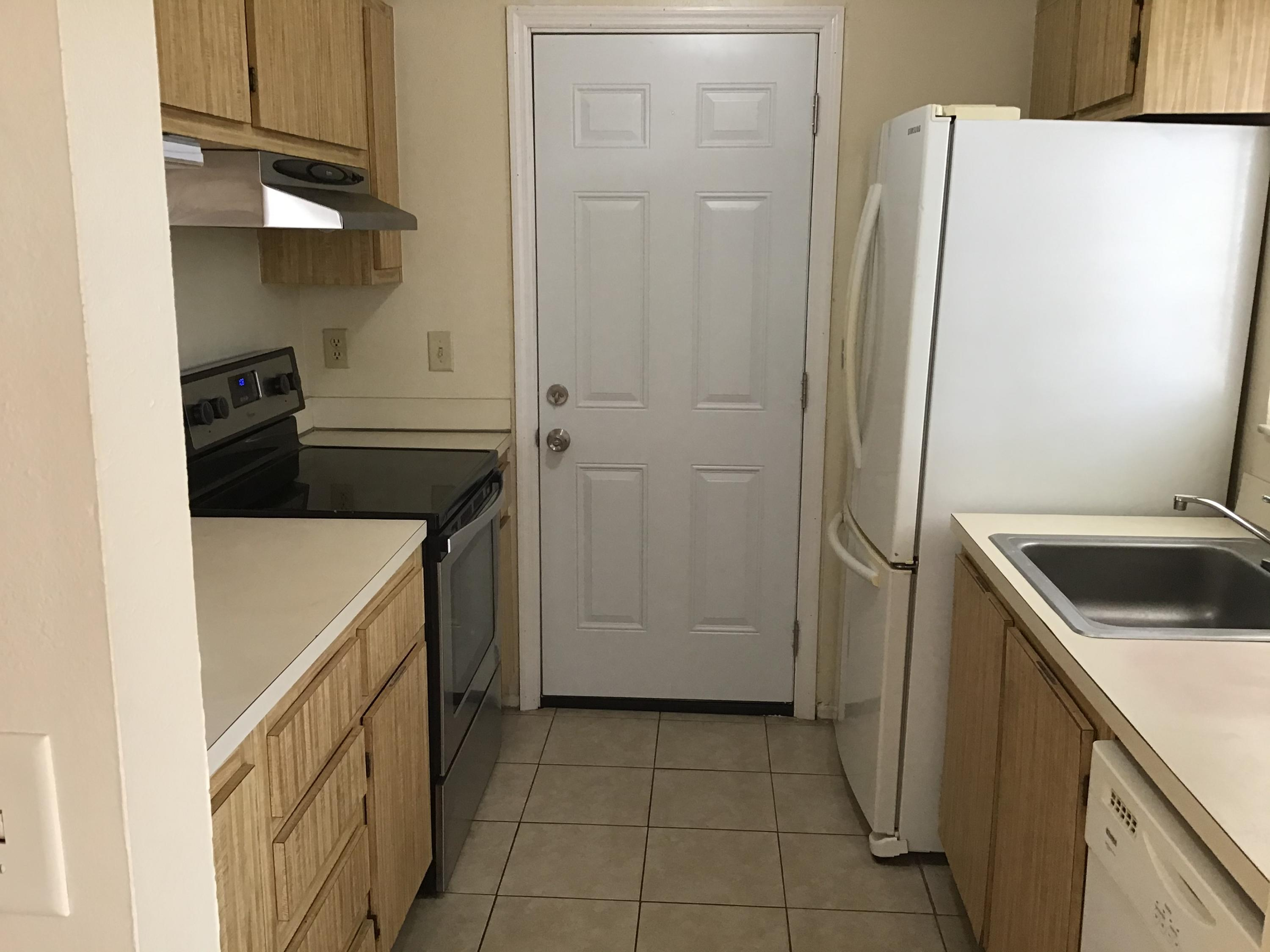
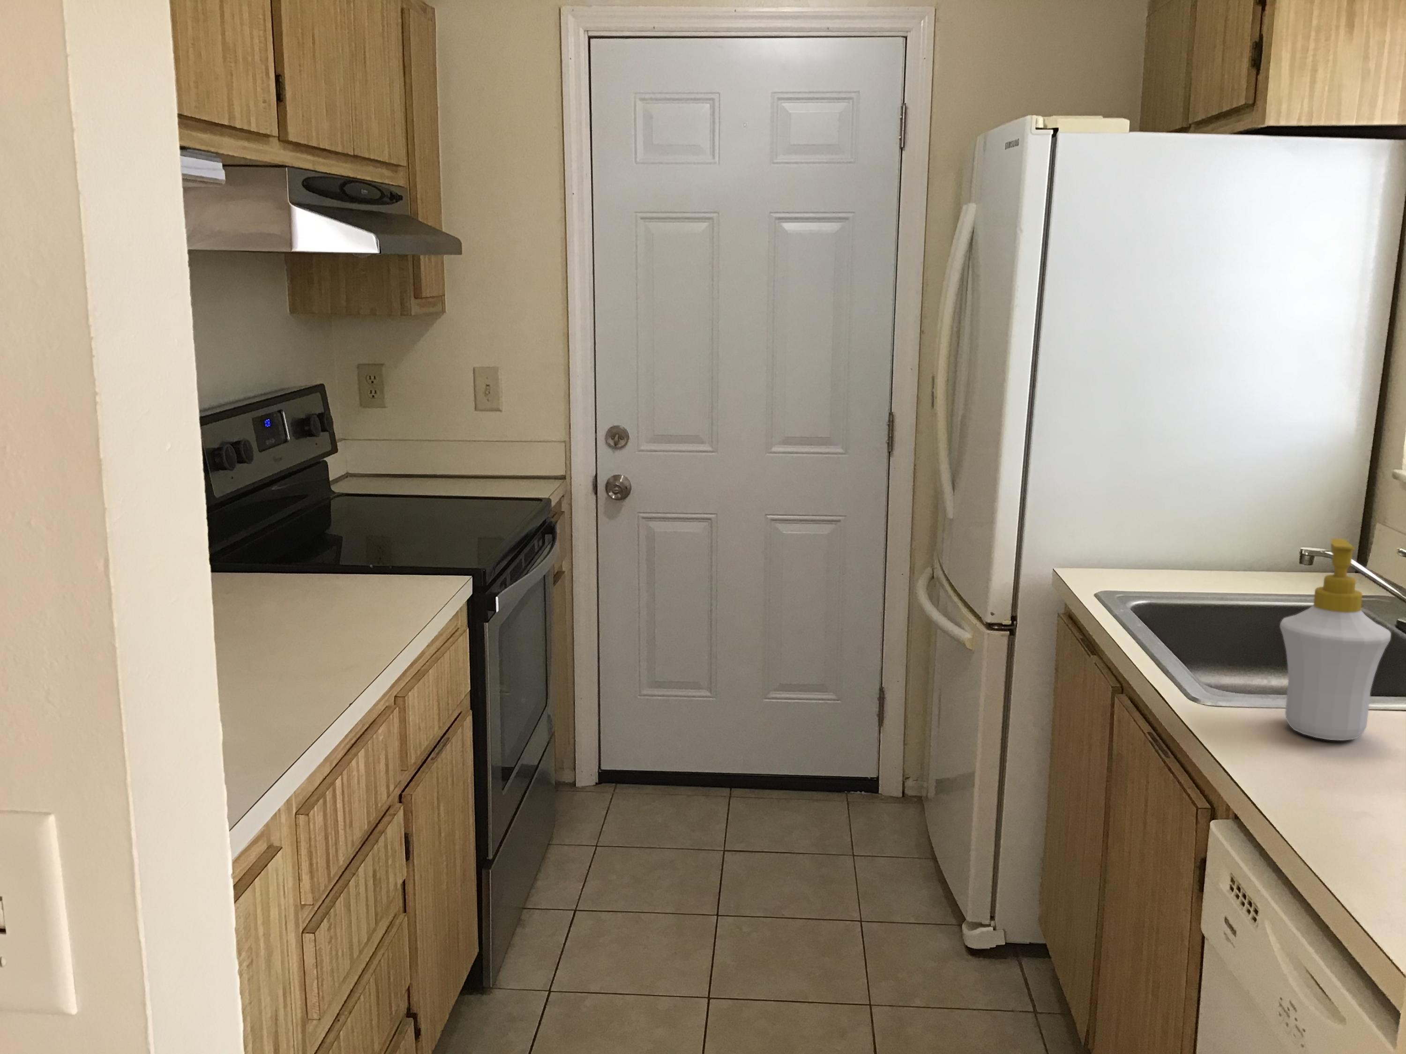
+ soap bottle [1280,538,1392,741]
